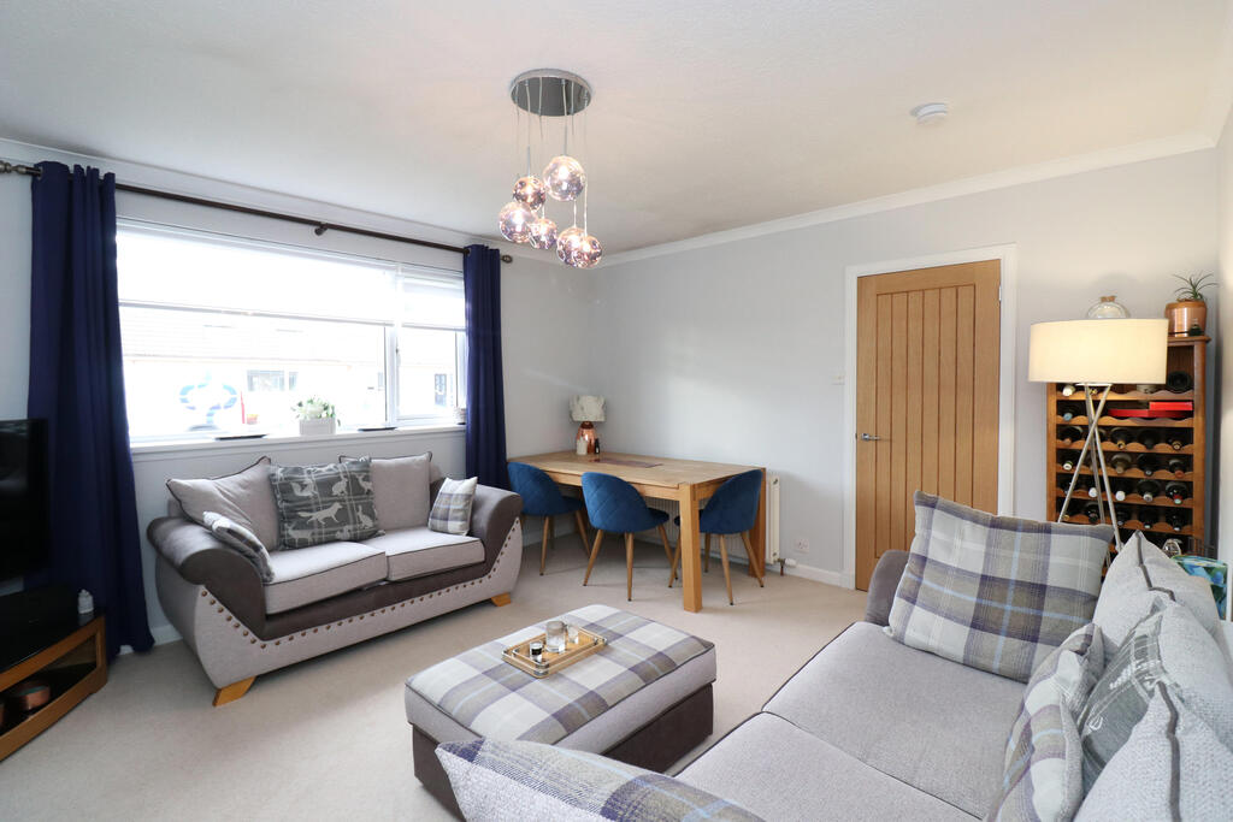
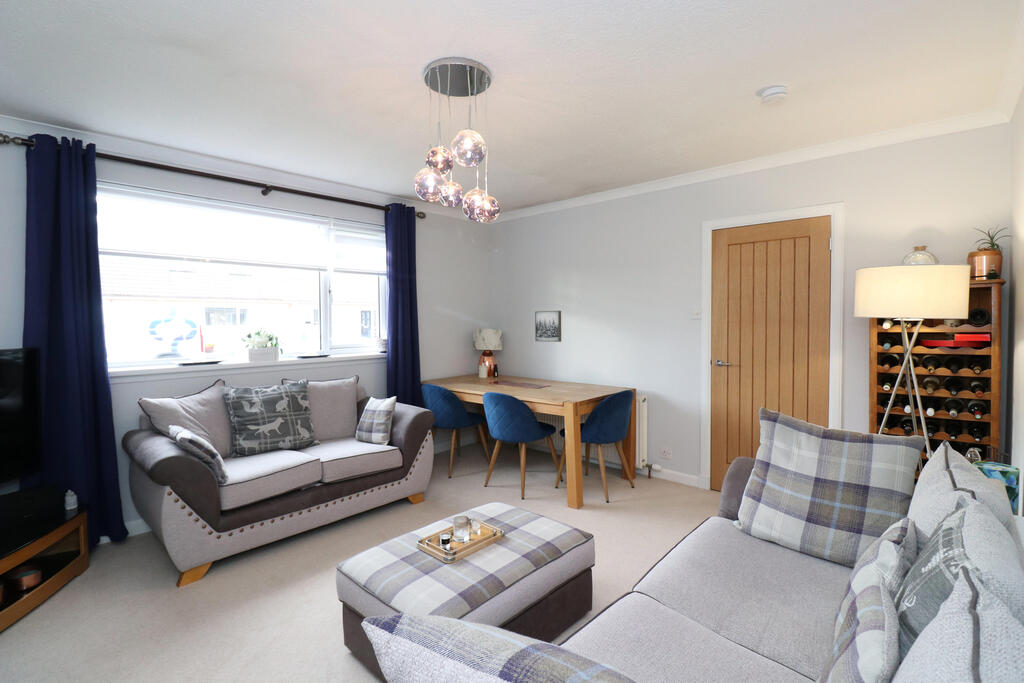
+ wall art [534,310,562,343]
